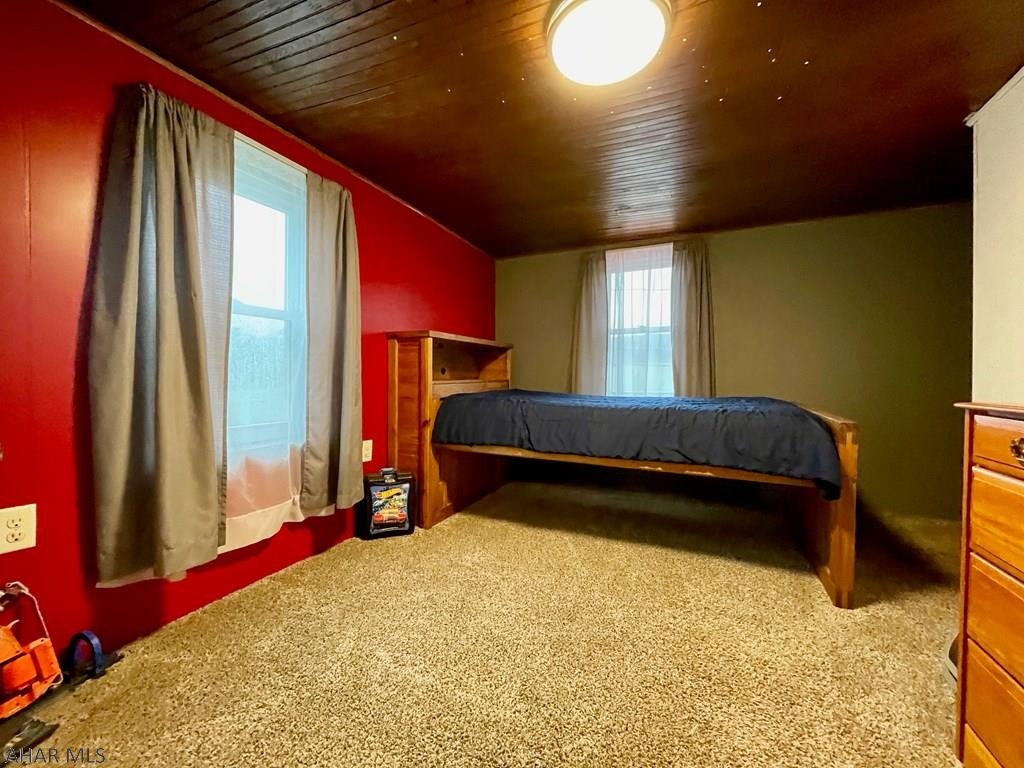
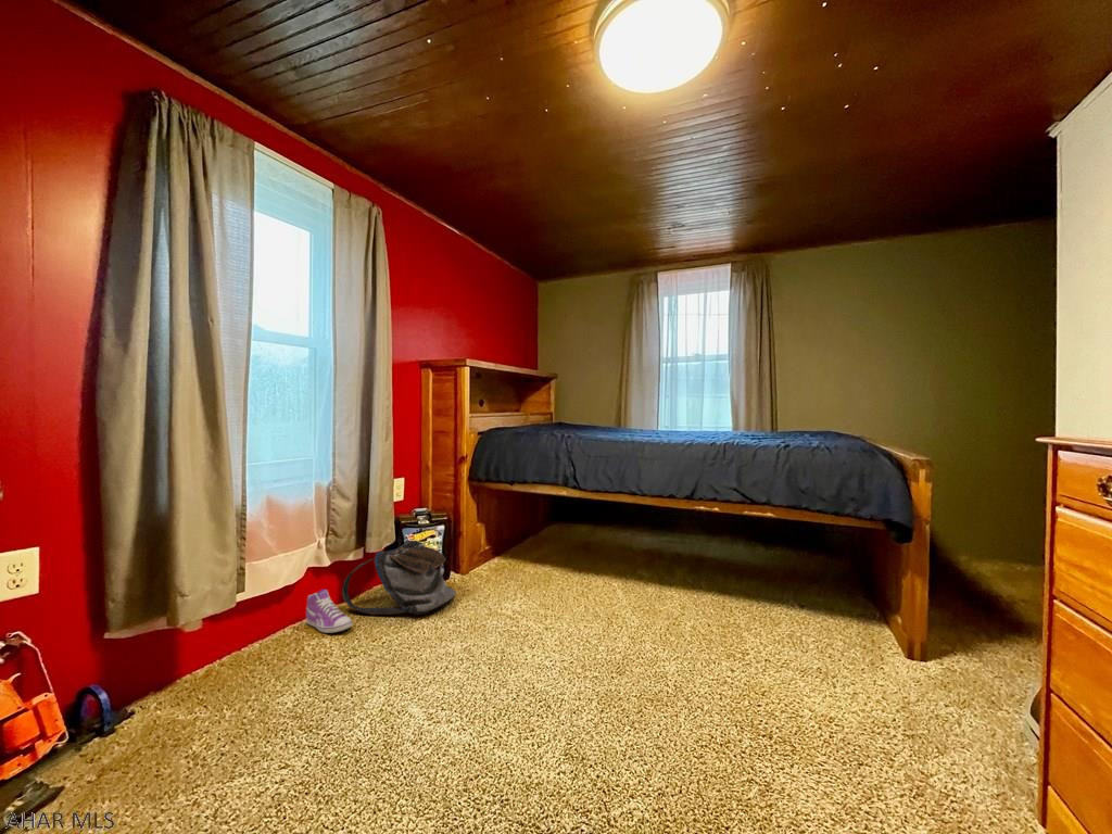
+ sneaker [305,589,353,634]
+ backpack [341,540,457,616]
